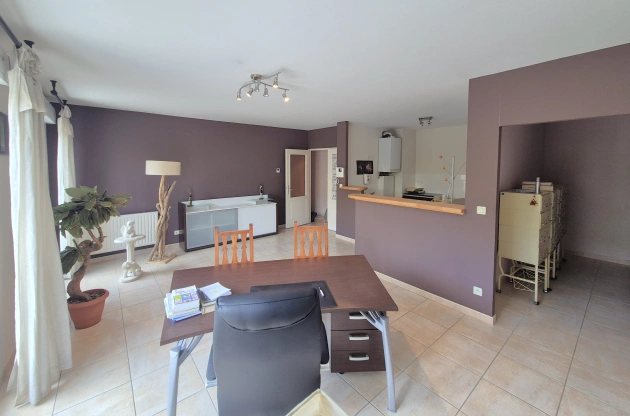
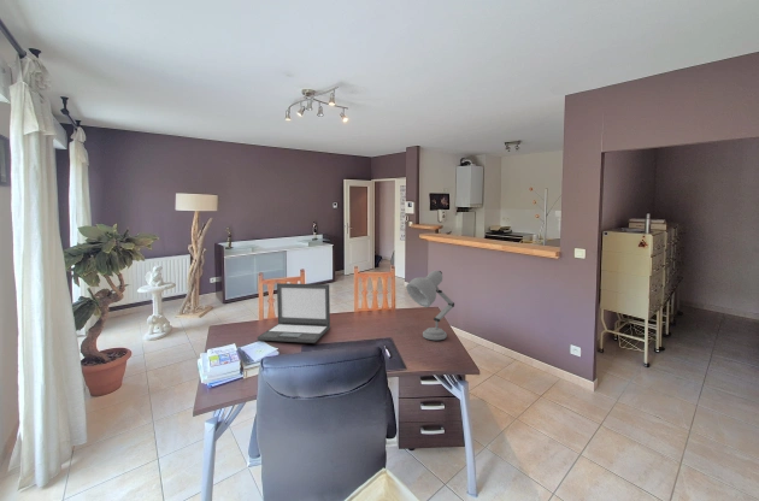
+ desk lamp [405,270,455,341]
+ laptop [257,282,331,344]
